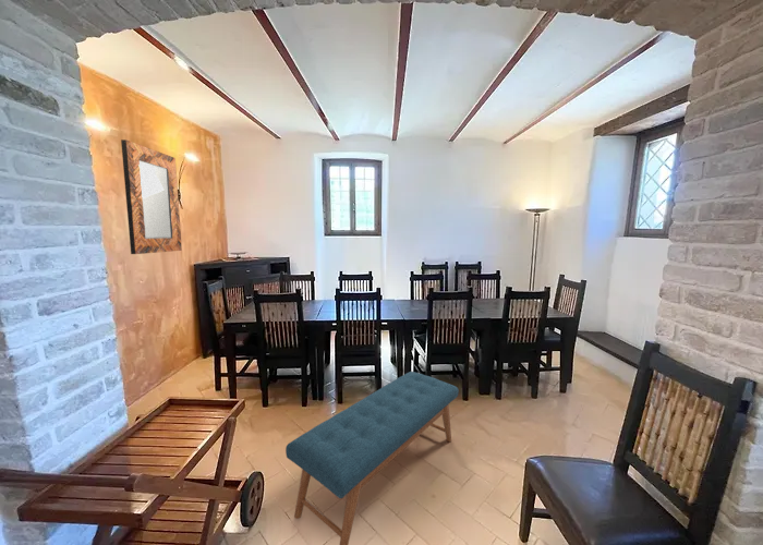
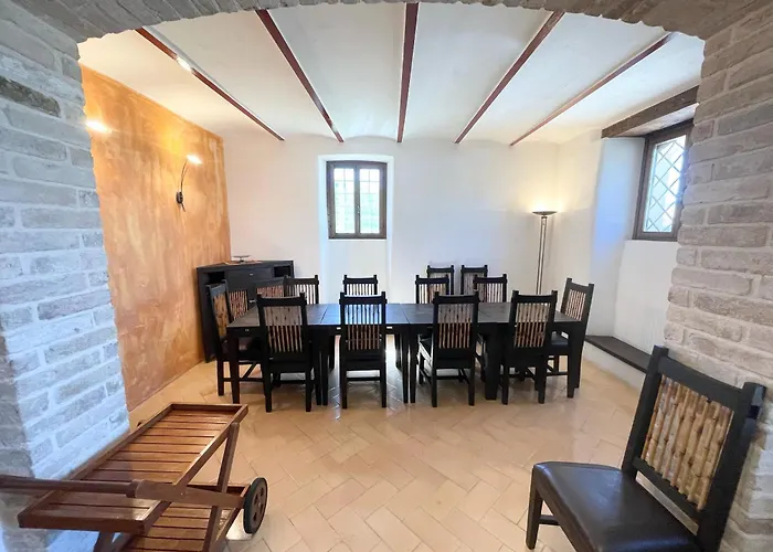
- bench [284,371,460,545]
- home mirror [120,138,183,255]
